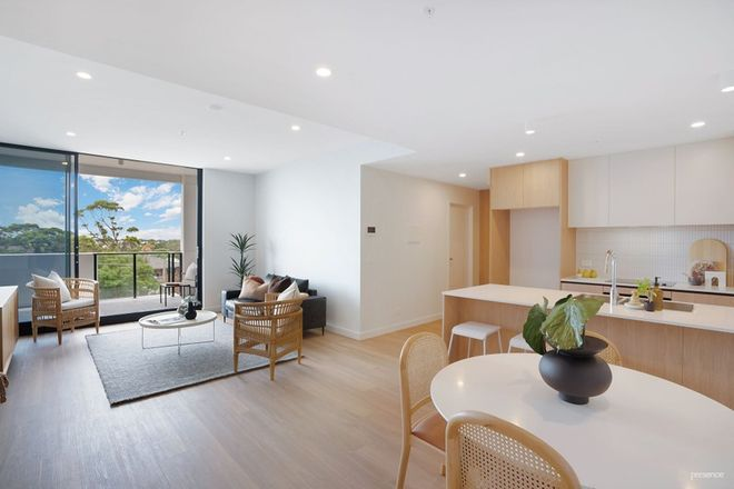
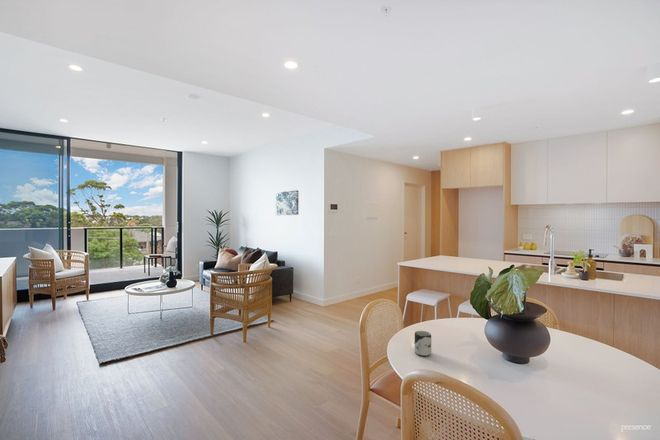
+ cup [414,330,432,357]
+ wall art [275,189,299,216]
